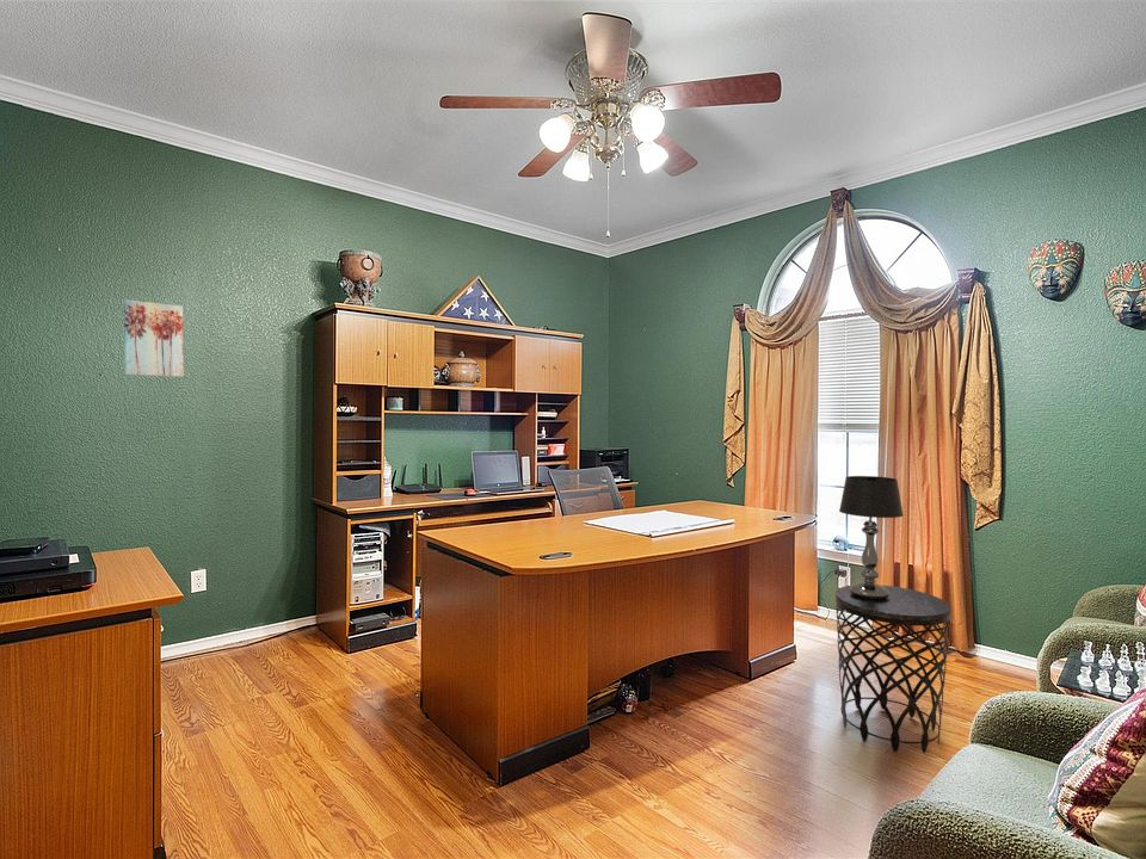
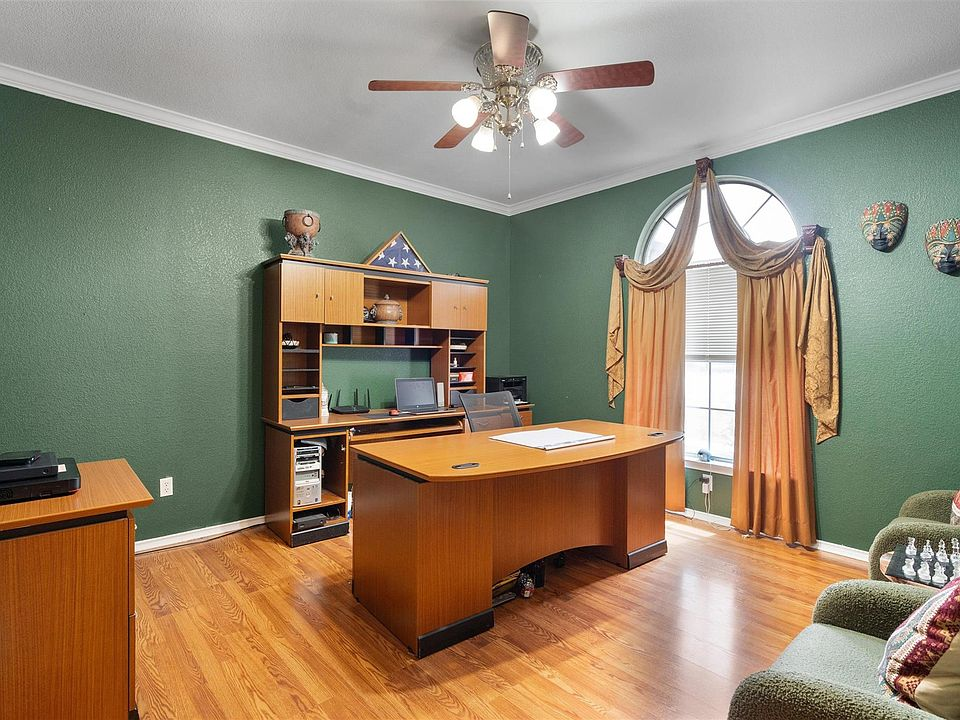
- table lamp [838,475,905,600]
- wall art [123,298,185,378]
- side table [834,585,951,754]
